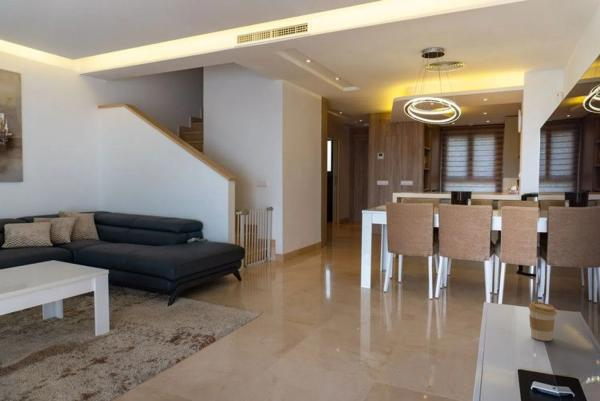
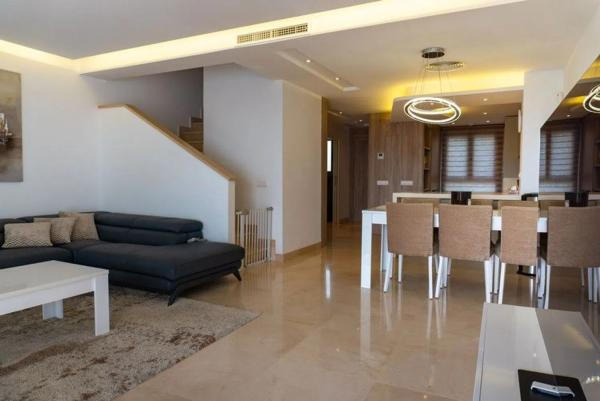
- coffee cup [528,301,558,342]
